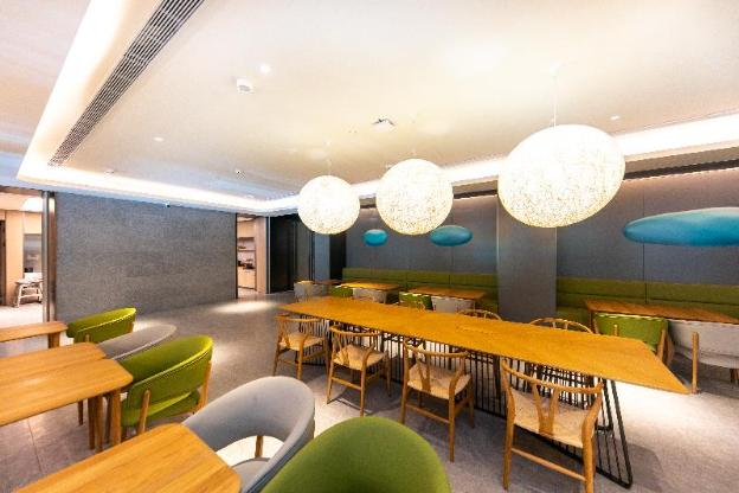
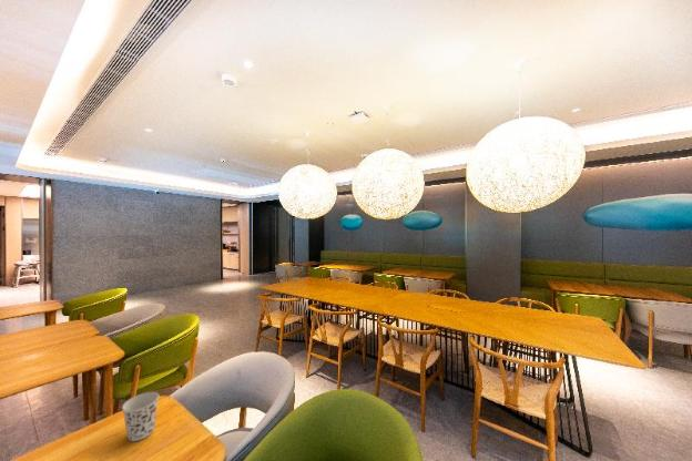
+ cup [121,391,160,442]
